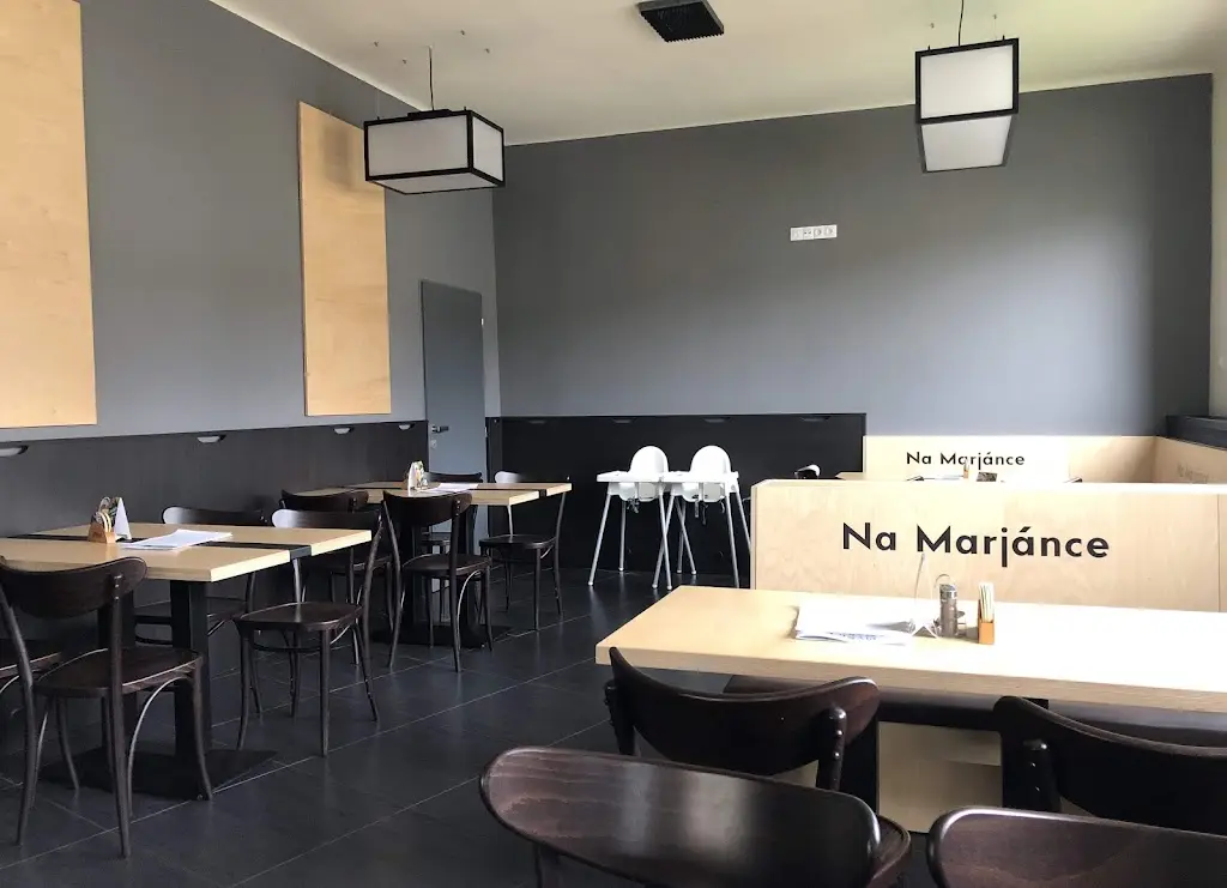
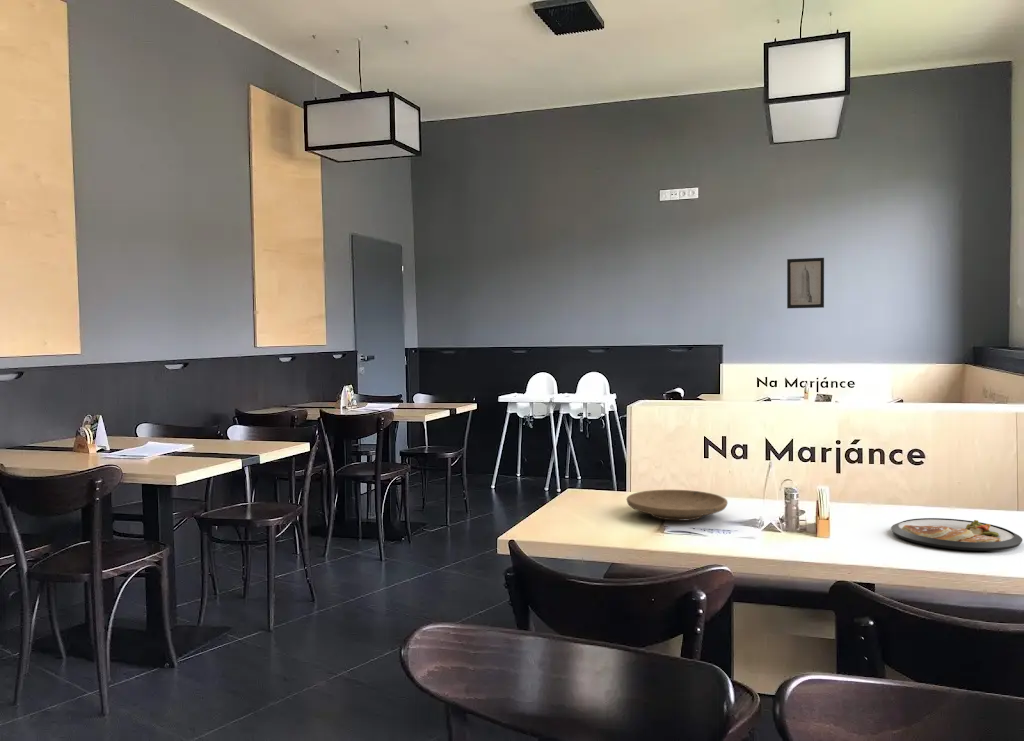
+ plate [626,489,729,522]
+ wall art [786,257,825,309]
+ dish [890,517,1023,552]
